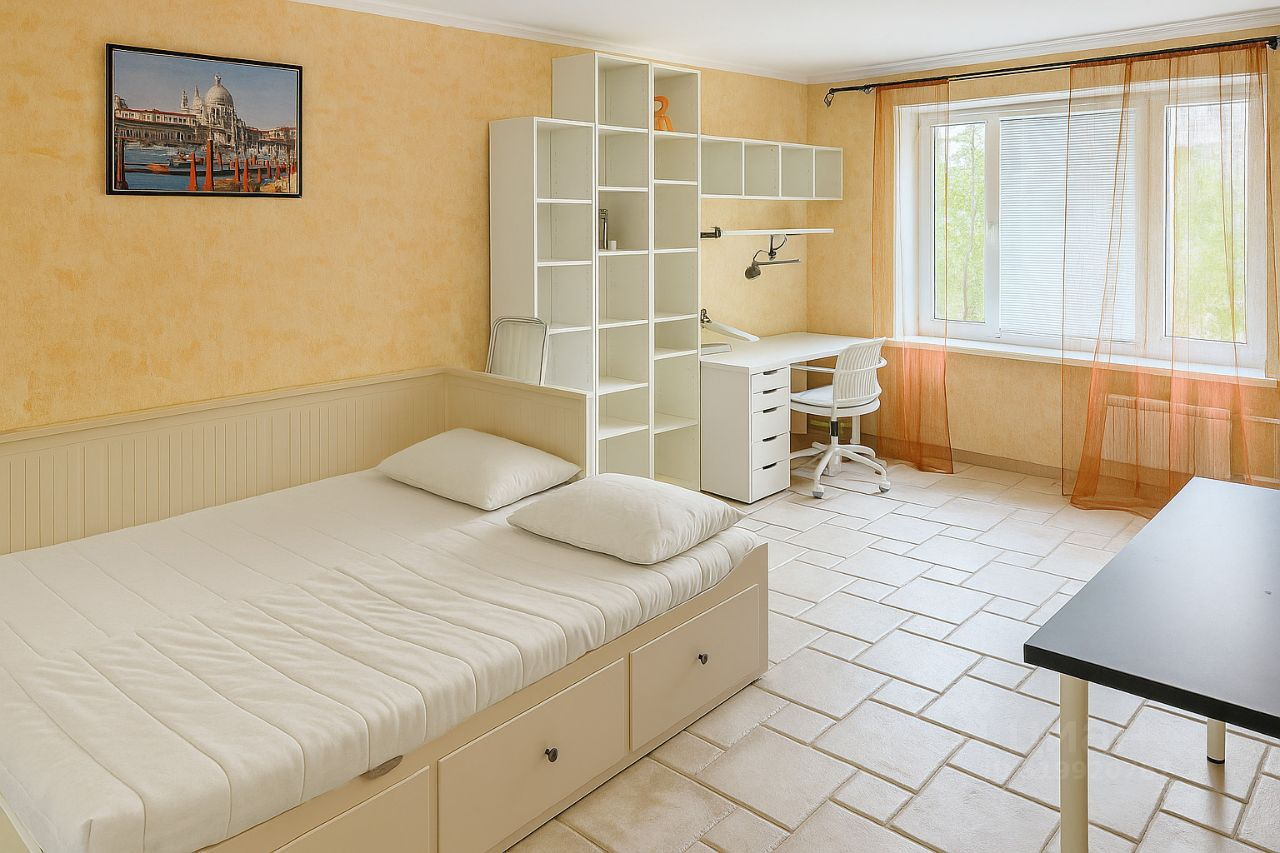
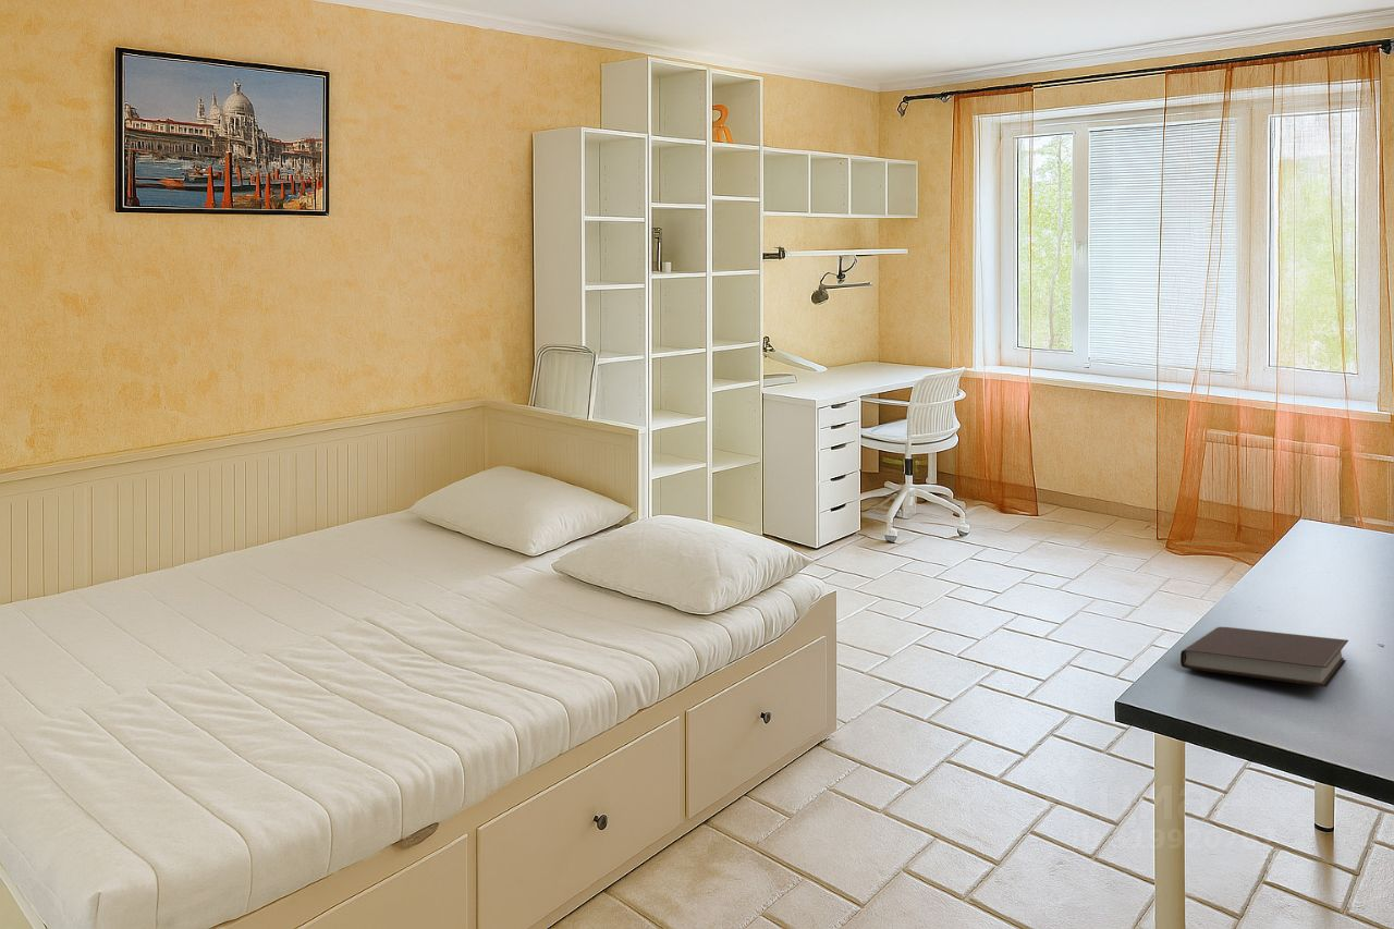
+ notebook [1179,626,1349,688]
